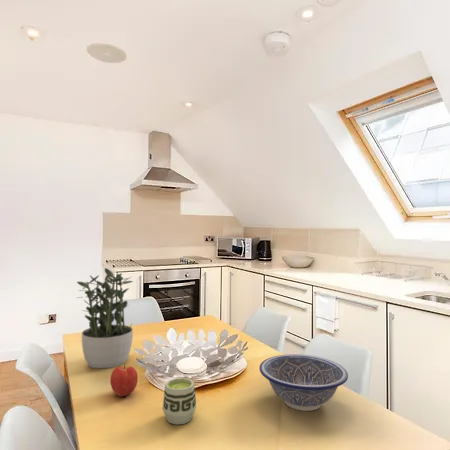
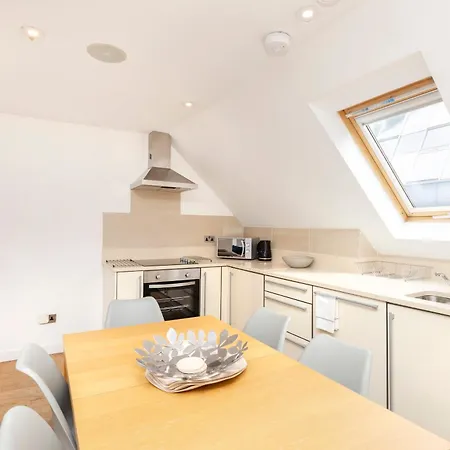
- cup [161,377,197,426]
- potted plant [76,267,134,369]
- decorative bowl [258,353,349,412]
- apple [109,363,139,398]
